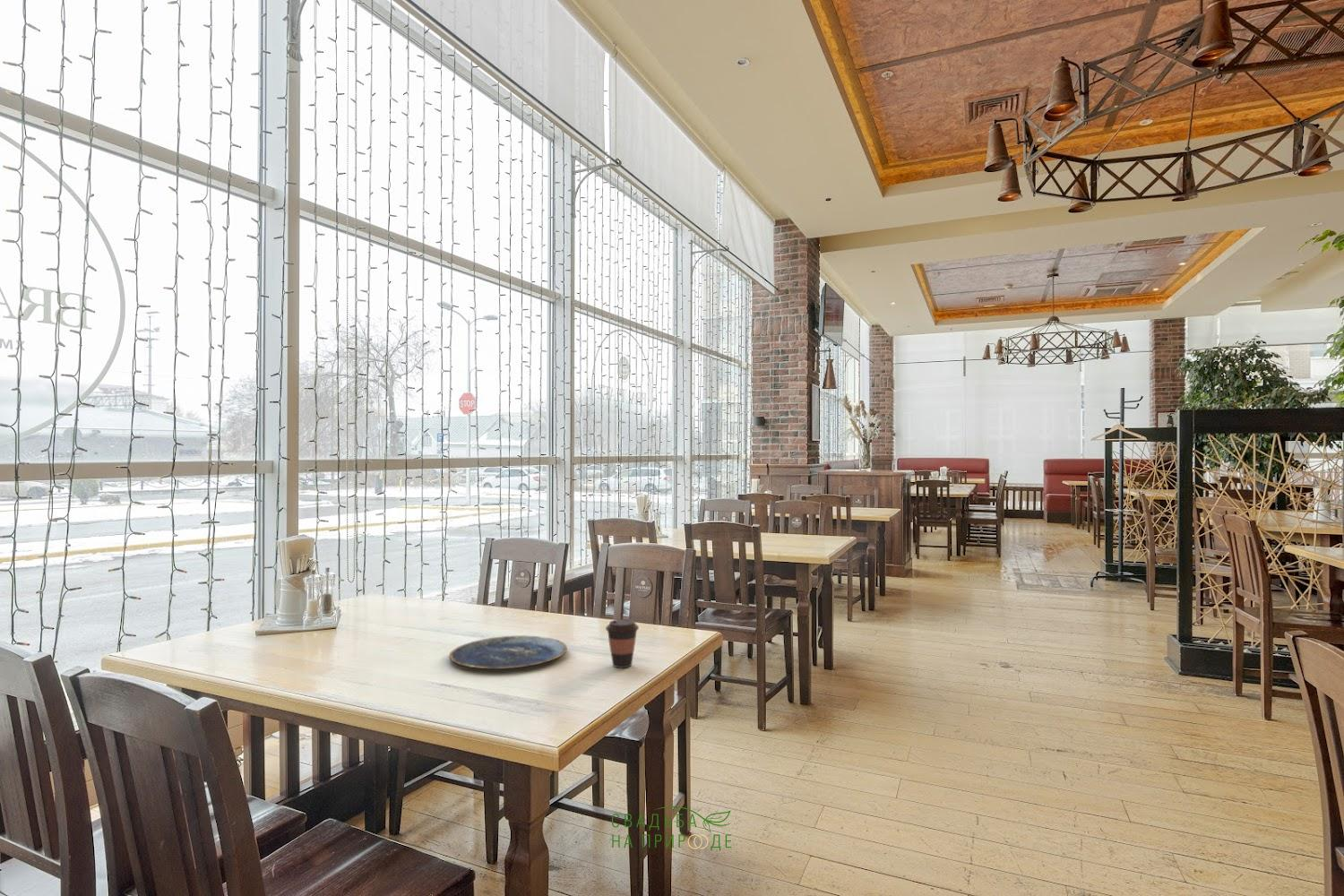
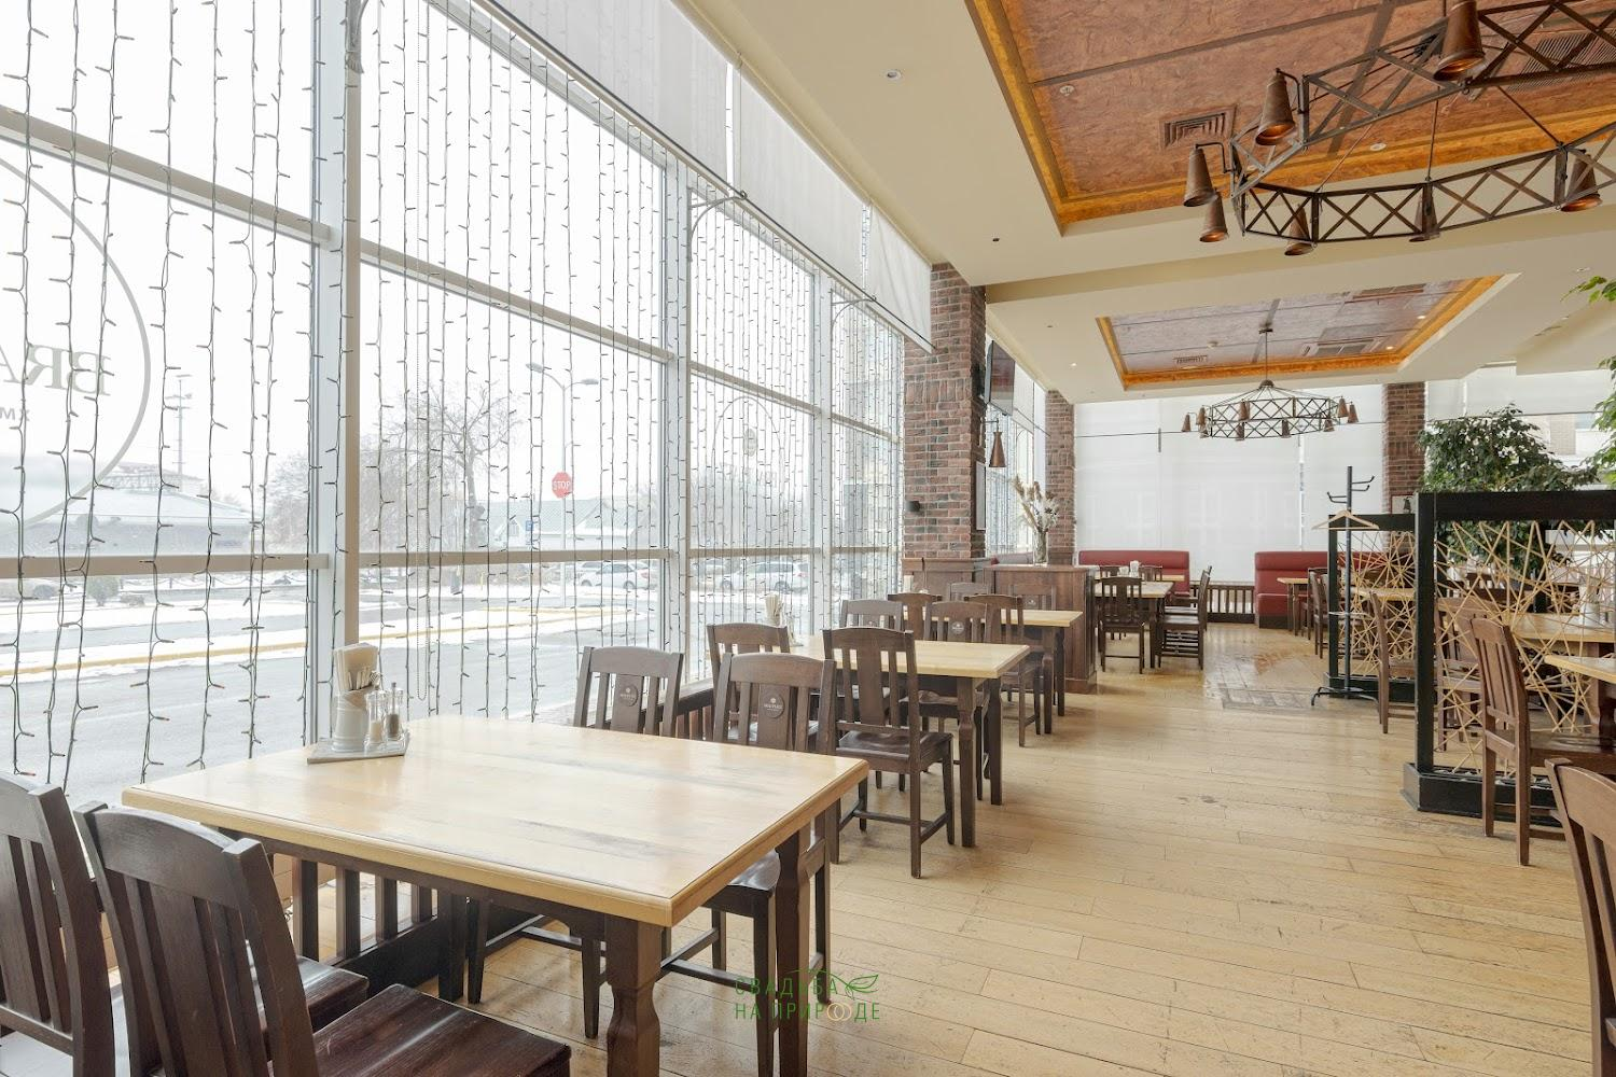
- coffee cup [605,618,640,668]
- plate [448,635,568,670]
